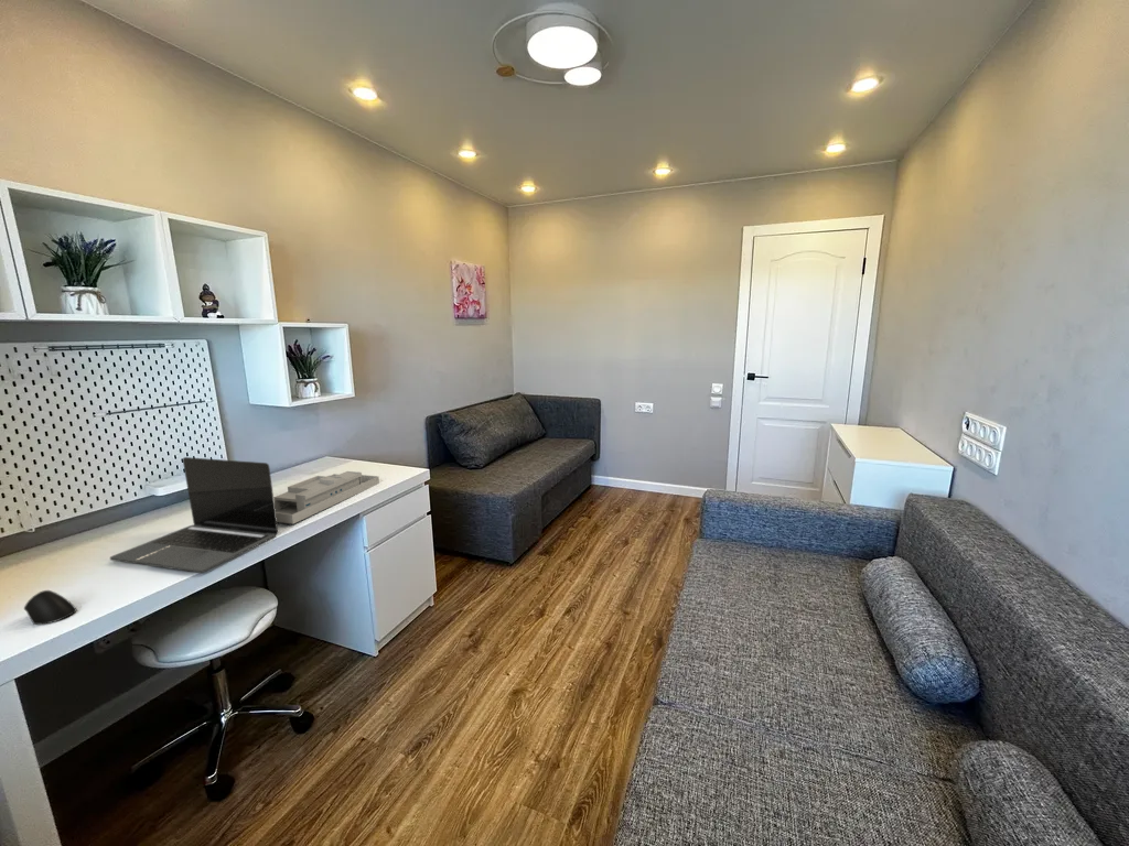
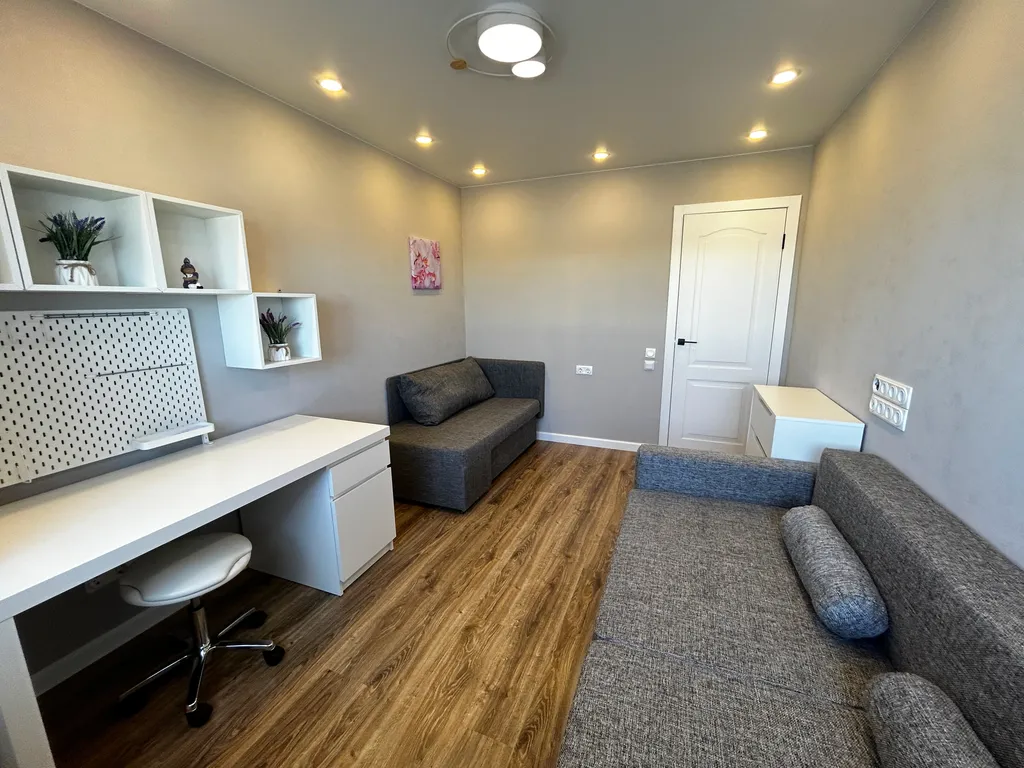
- computer mouse [23,589,77,626]
- laptop [109,456,279,574]
- desk organizer [273,470,380,525]
